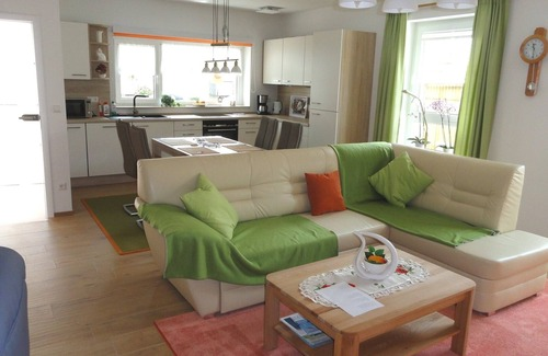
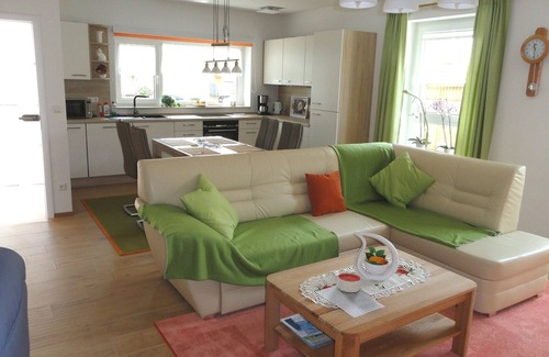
+ candle [336,271,362,293]
